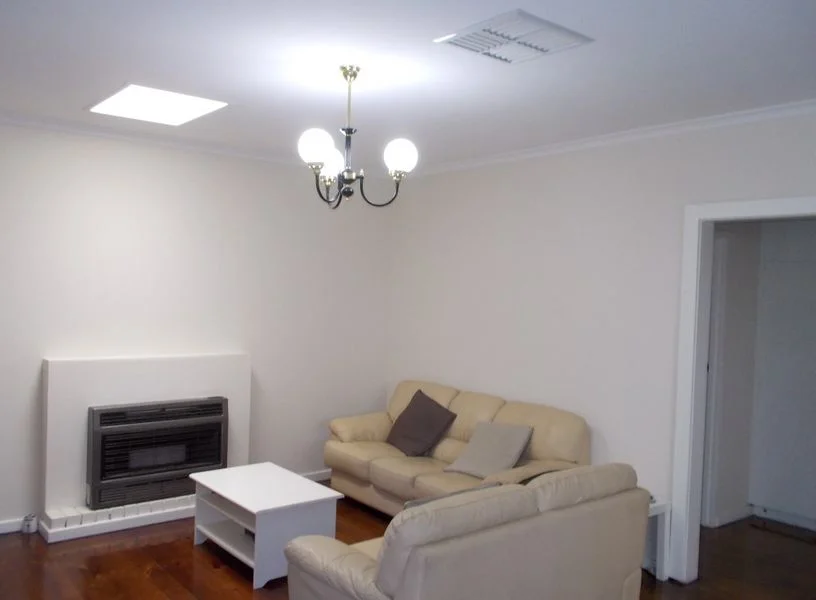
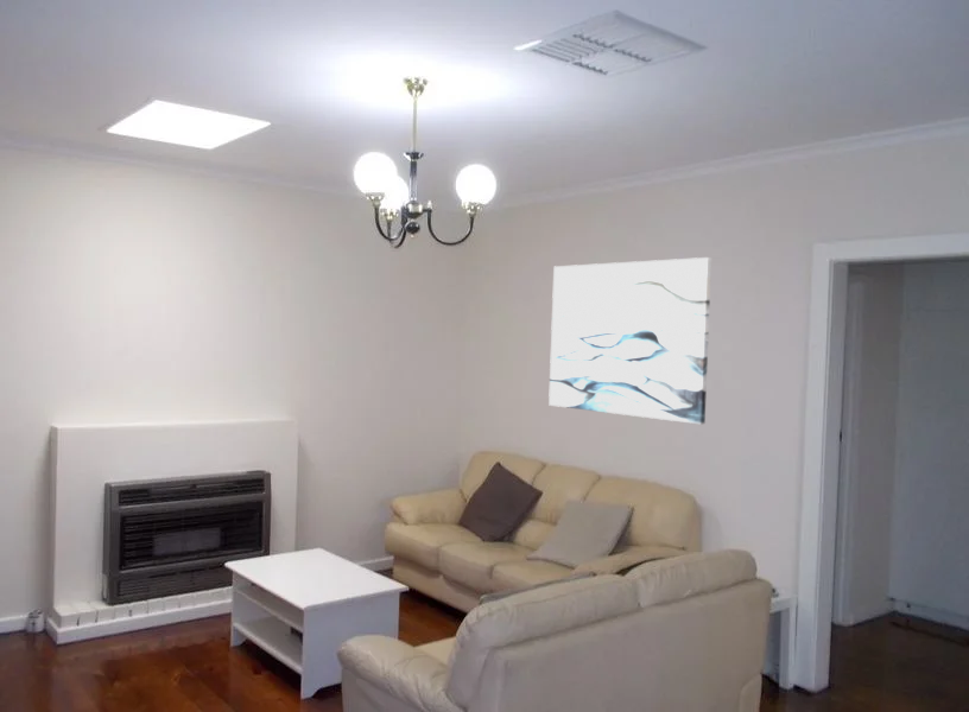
+ wall art [547,256,712,425]
